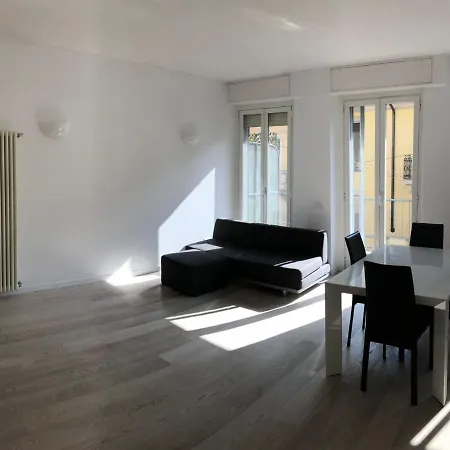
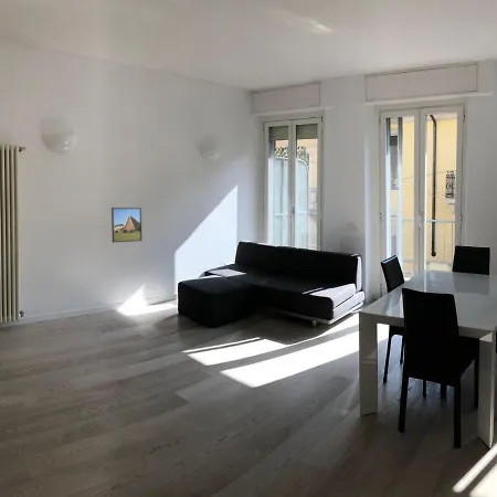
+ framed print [110,207,142,244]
